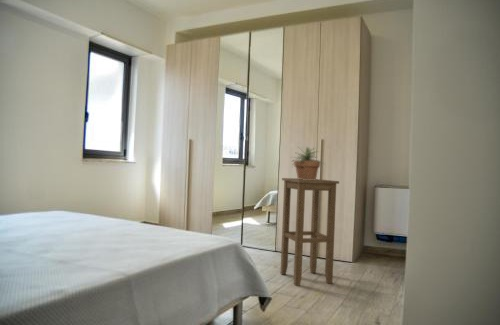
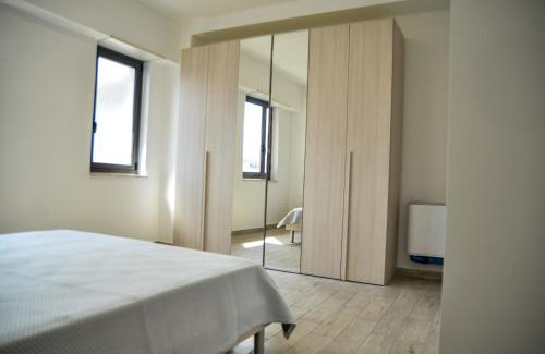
- potted plant [290,145,325,180]
- stool [280,177,340,287]
